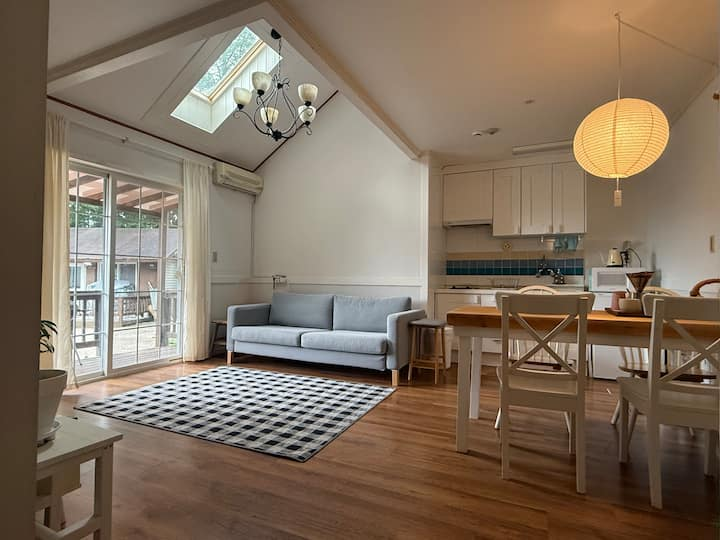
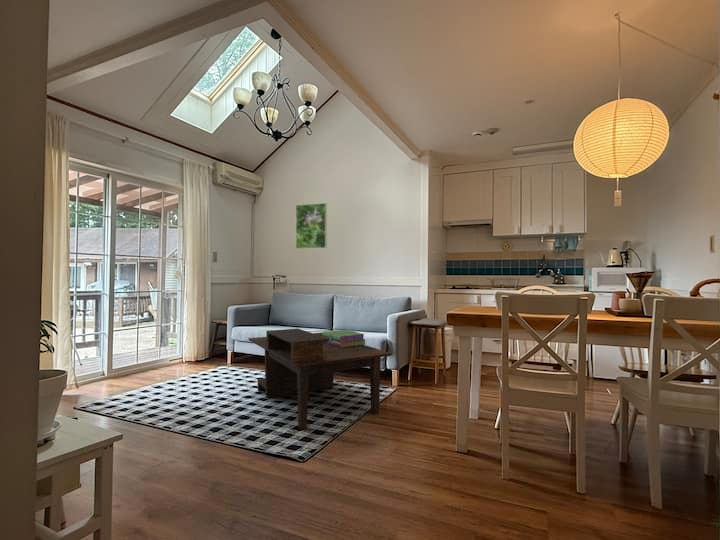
+ stack of books [322,329,366,347]
+ coffee table [248,328,393,430]
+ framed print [295,202,328,250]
